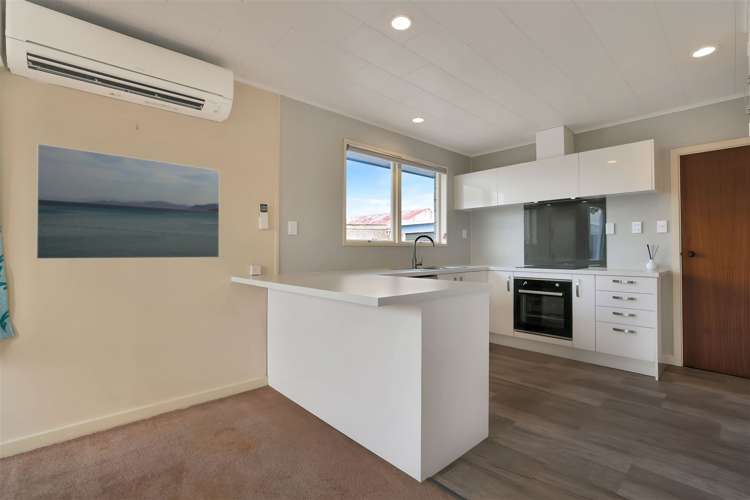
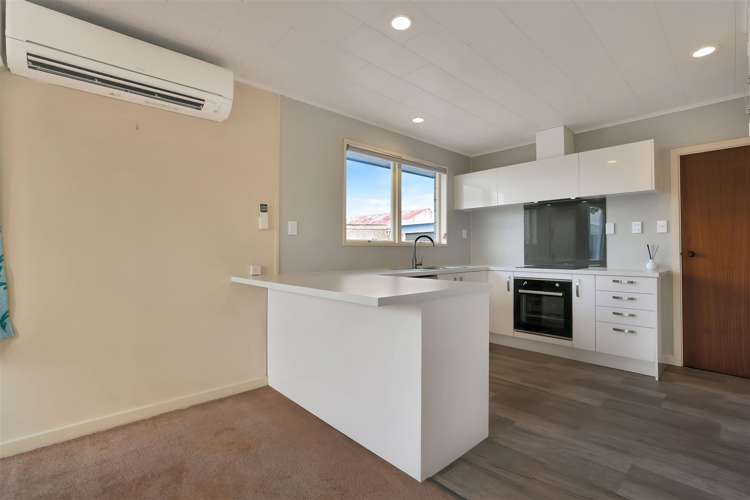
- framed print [35,142,221,260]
